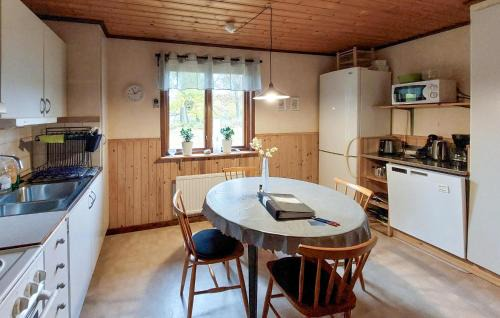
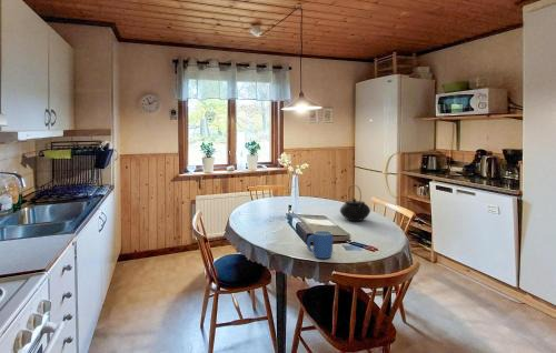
+ mug [306,230,334,260]
+ teapot [339,184,371,222]
